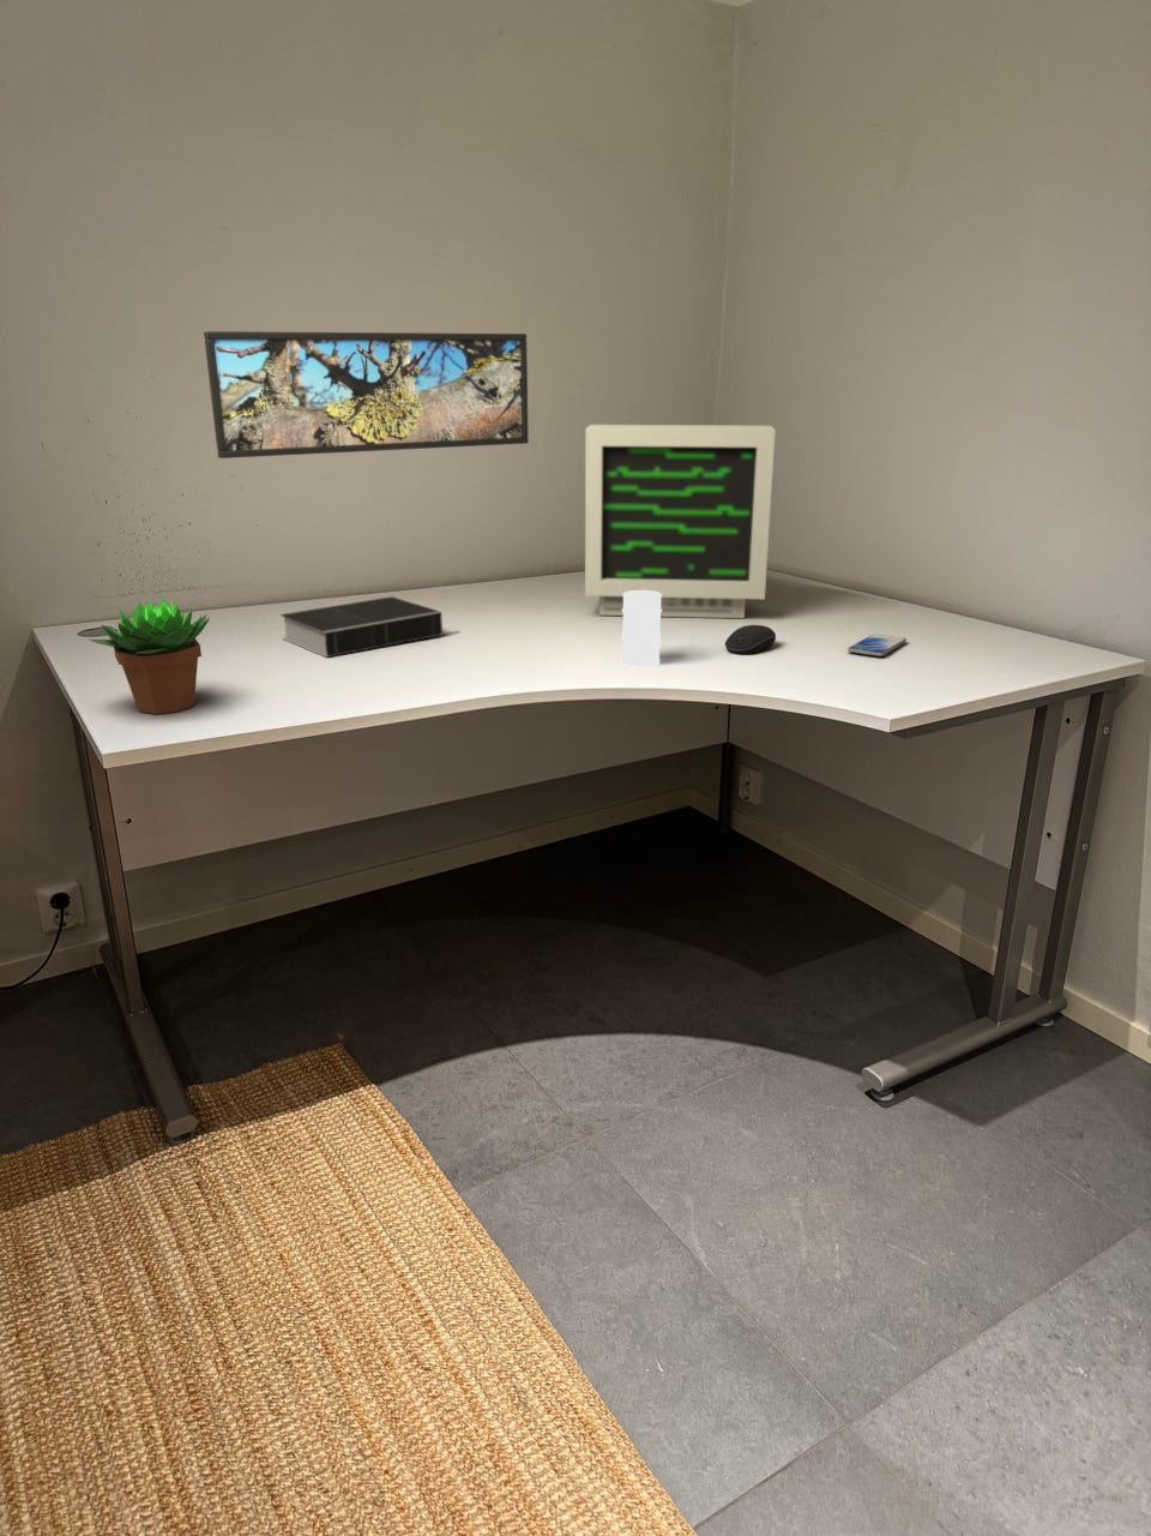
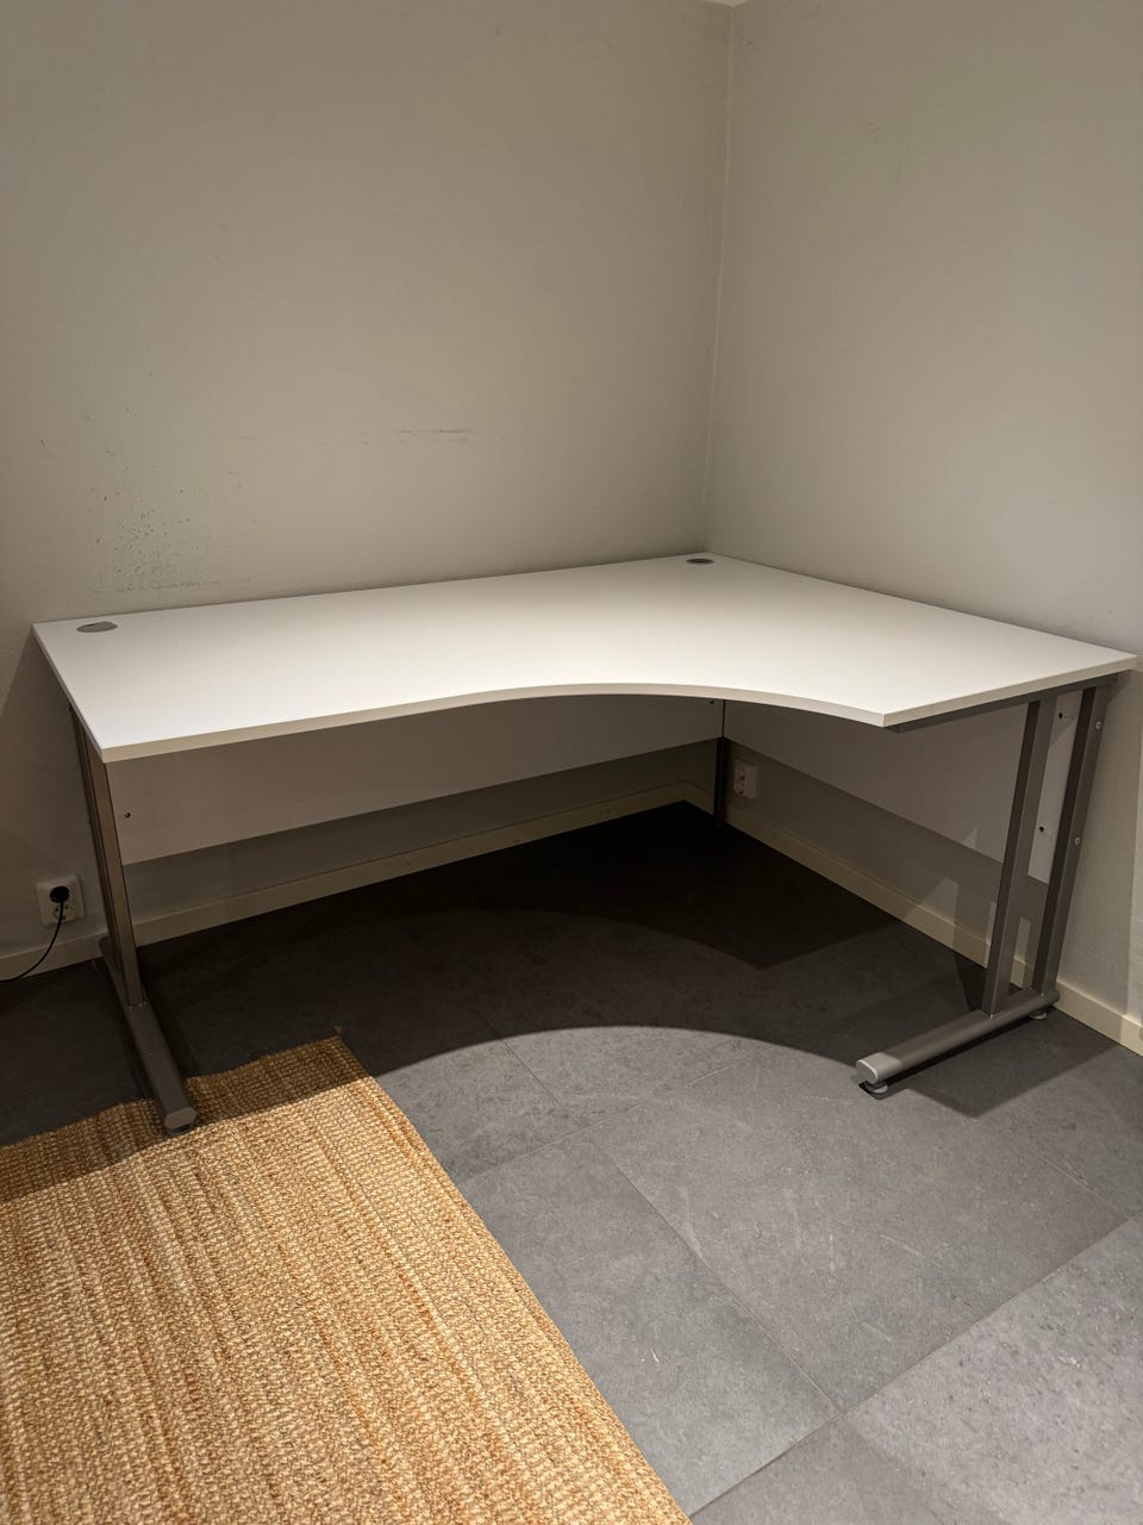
- barrel [621,590,661,669]
- book [279,595,459,659]
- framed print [203,330,530,460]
- succulent plant [86,596,212,715]
- computer mouse [724,624,777,656]
- smartphone [846,634,908,658]
- computer monitor [584,423,777,619]
